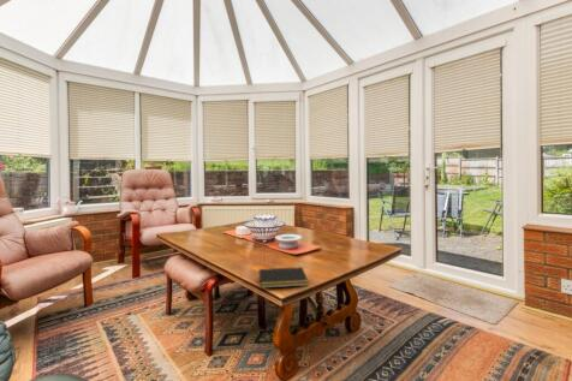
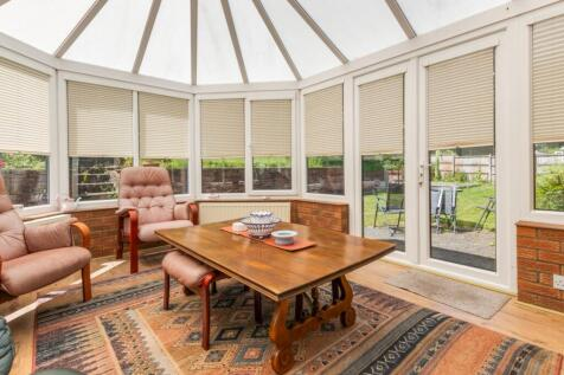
- notepad [258,266,310,290]
